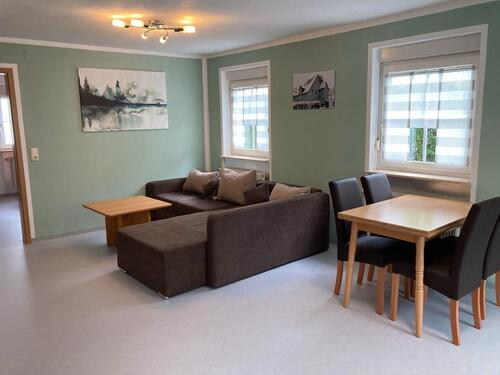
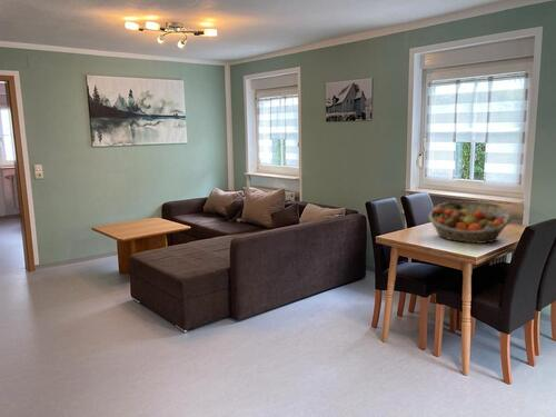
+ fruit basket [427,200,513,245]
